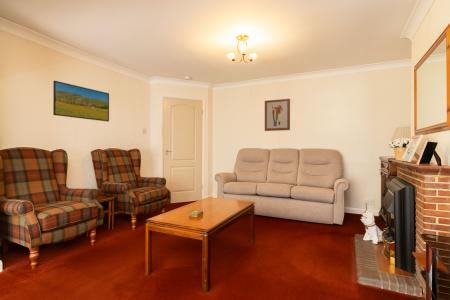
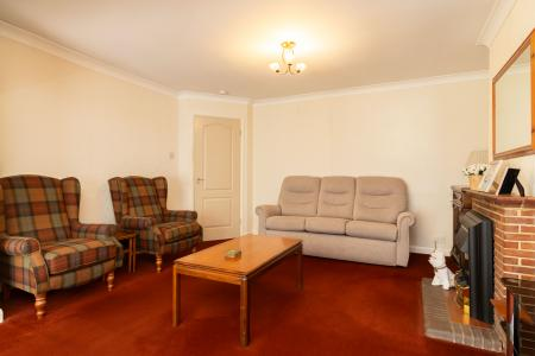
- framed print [52,80,110,123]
- wall art [264,98,291,132]
